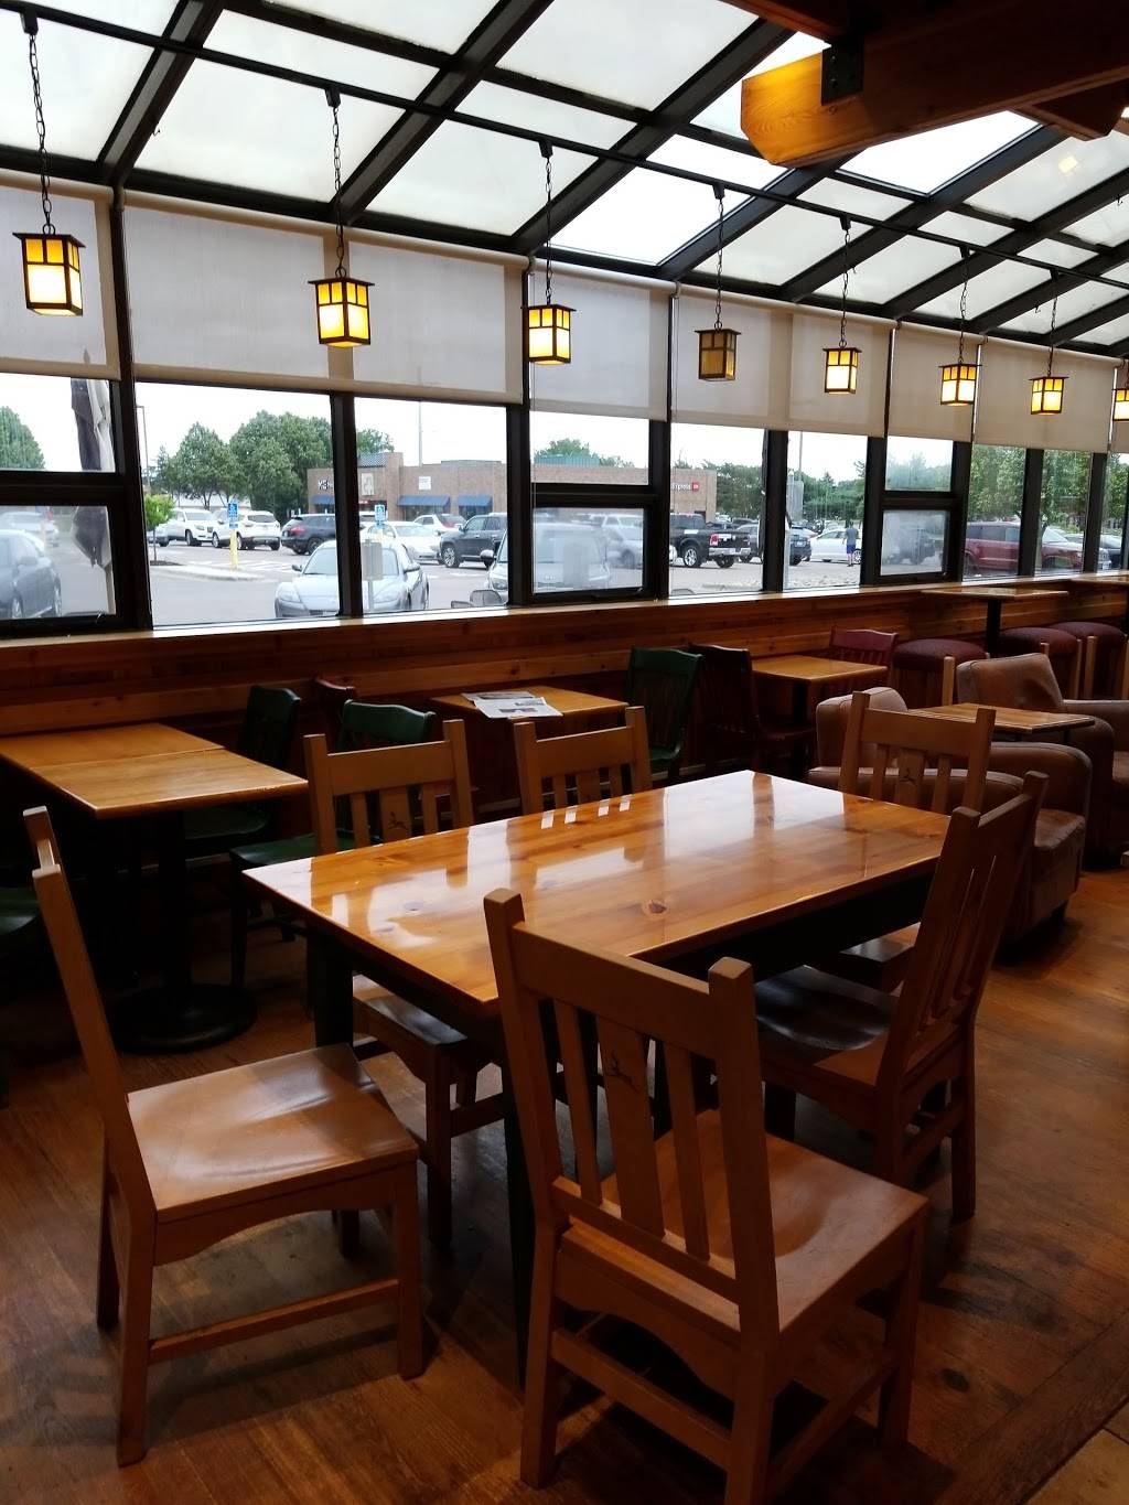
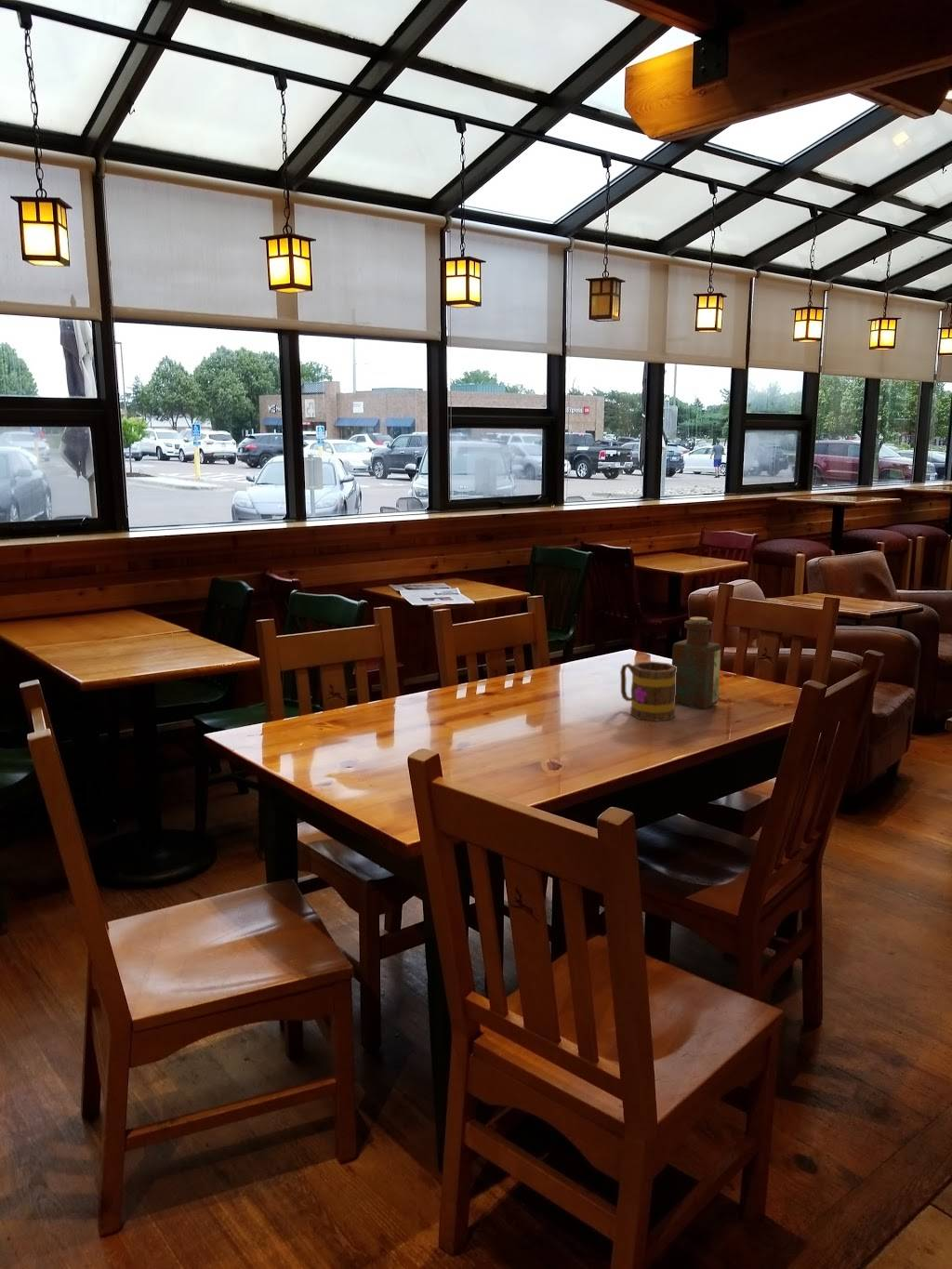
+ mug [619,661,677,722]
+ bottle [671,615,721,710]
